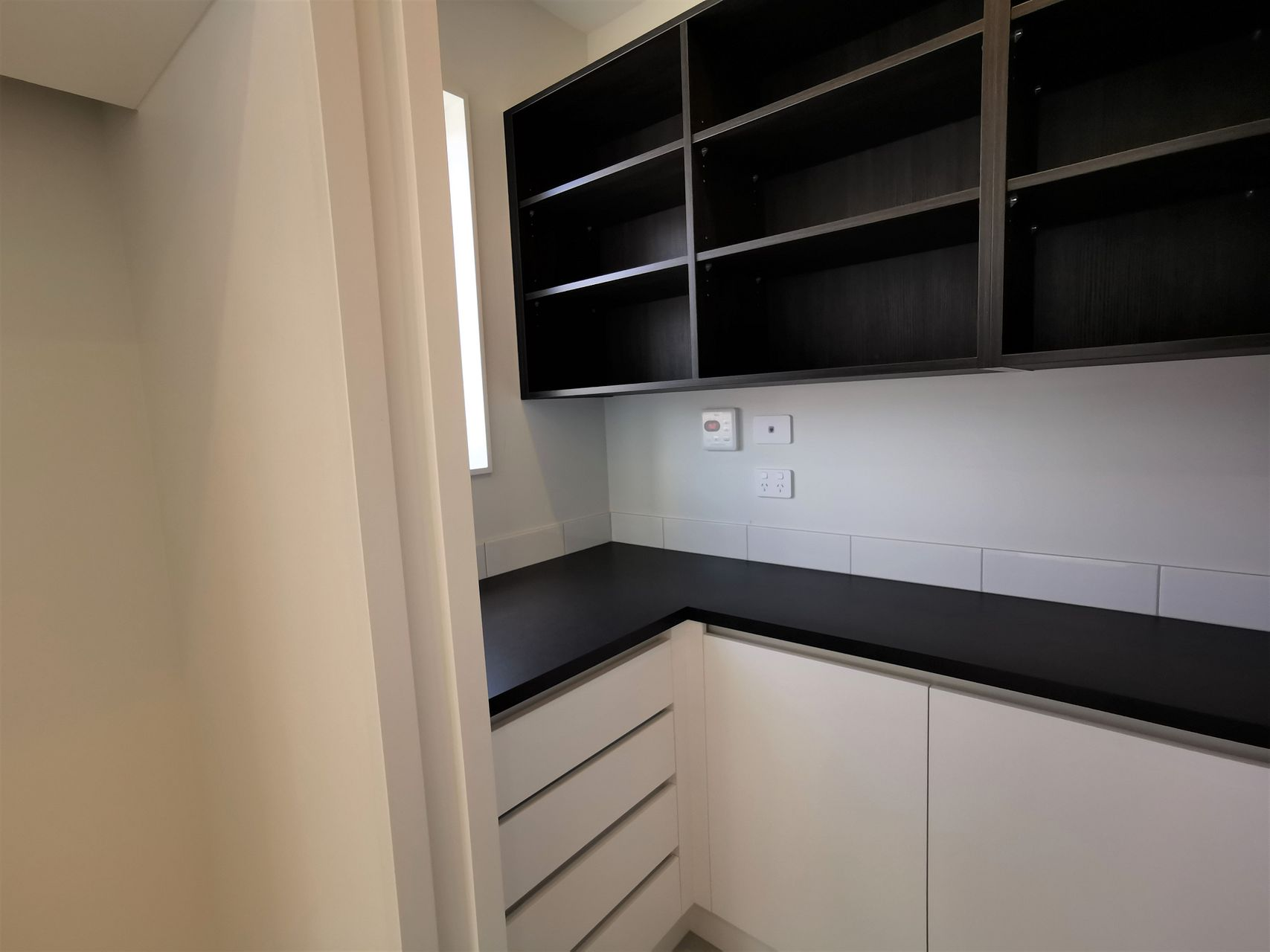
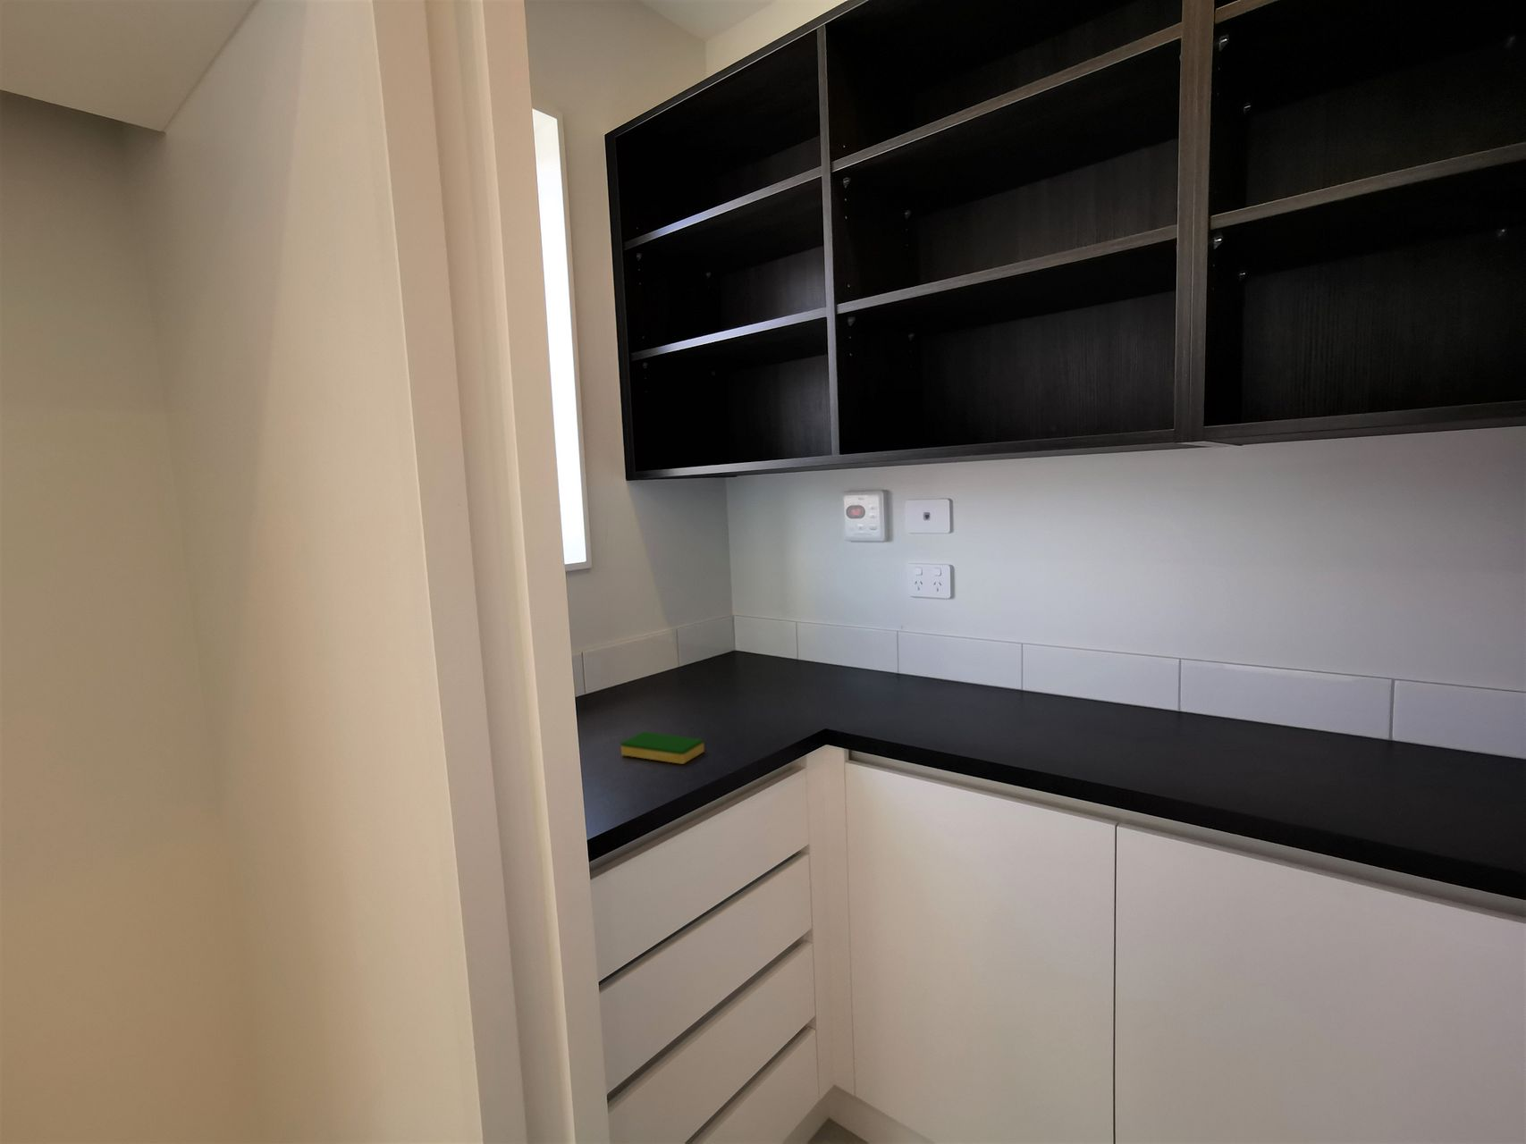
+ dish sponge [620,731,705,765]
